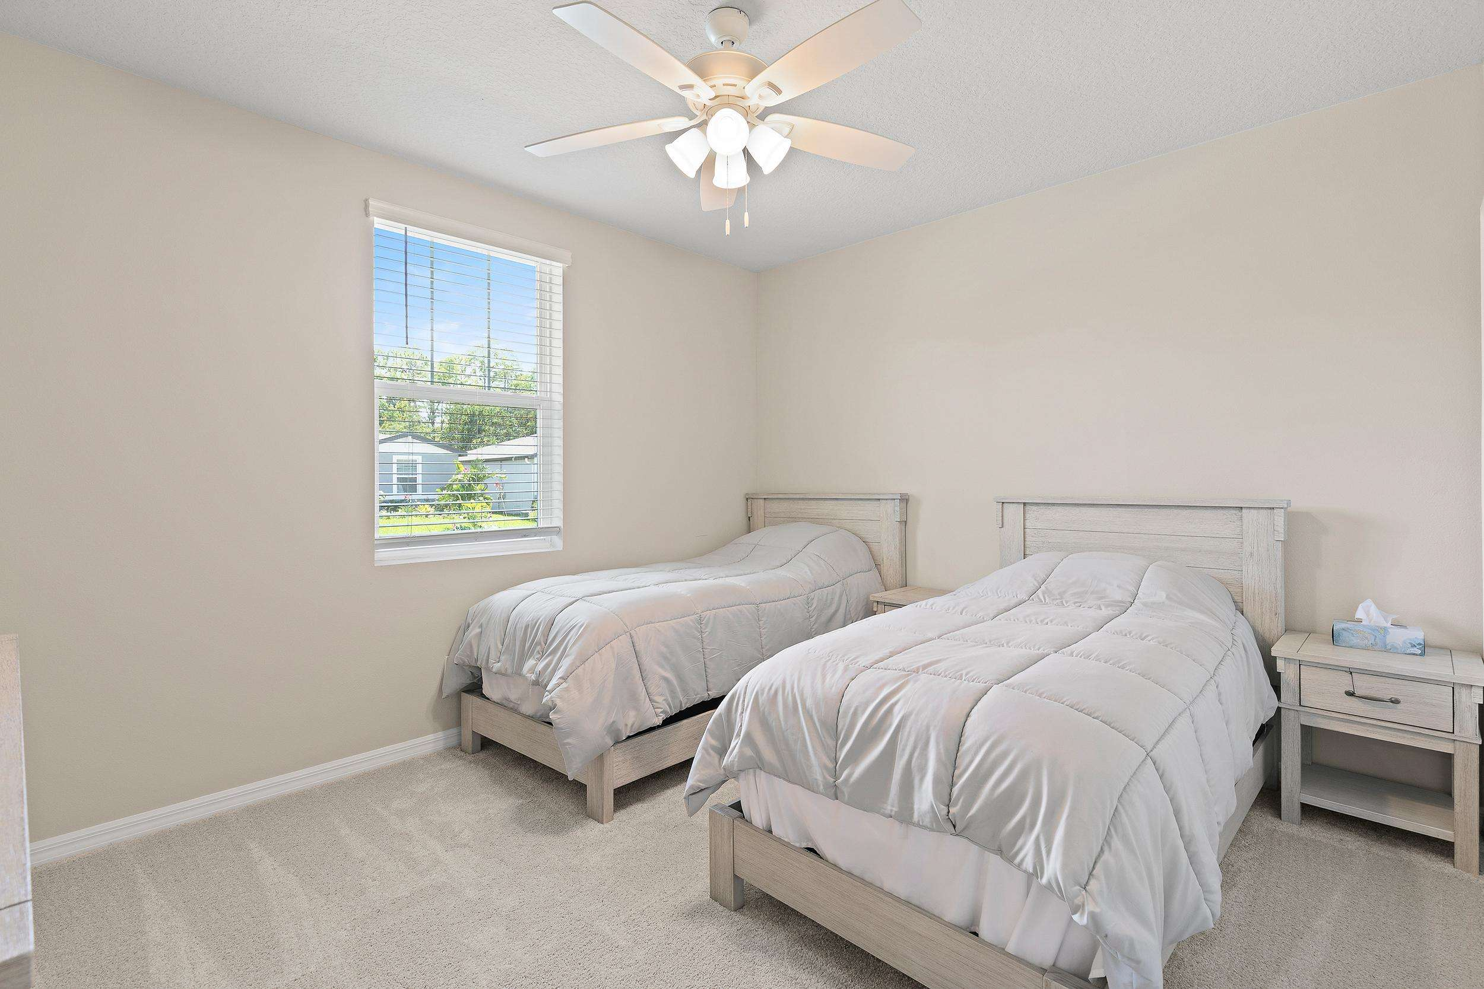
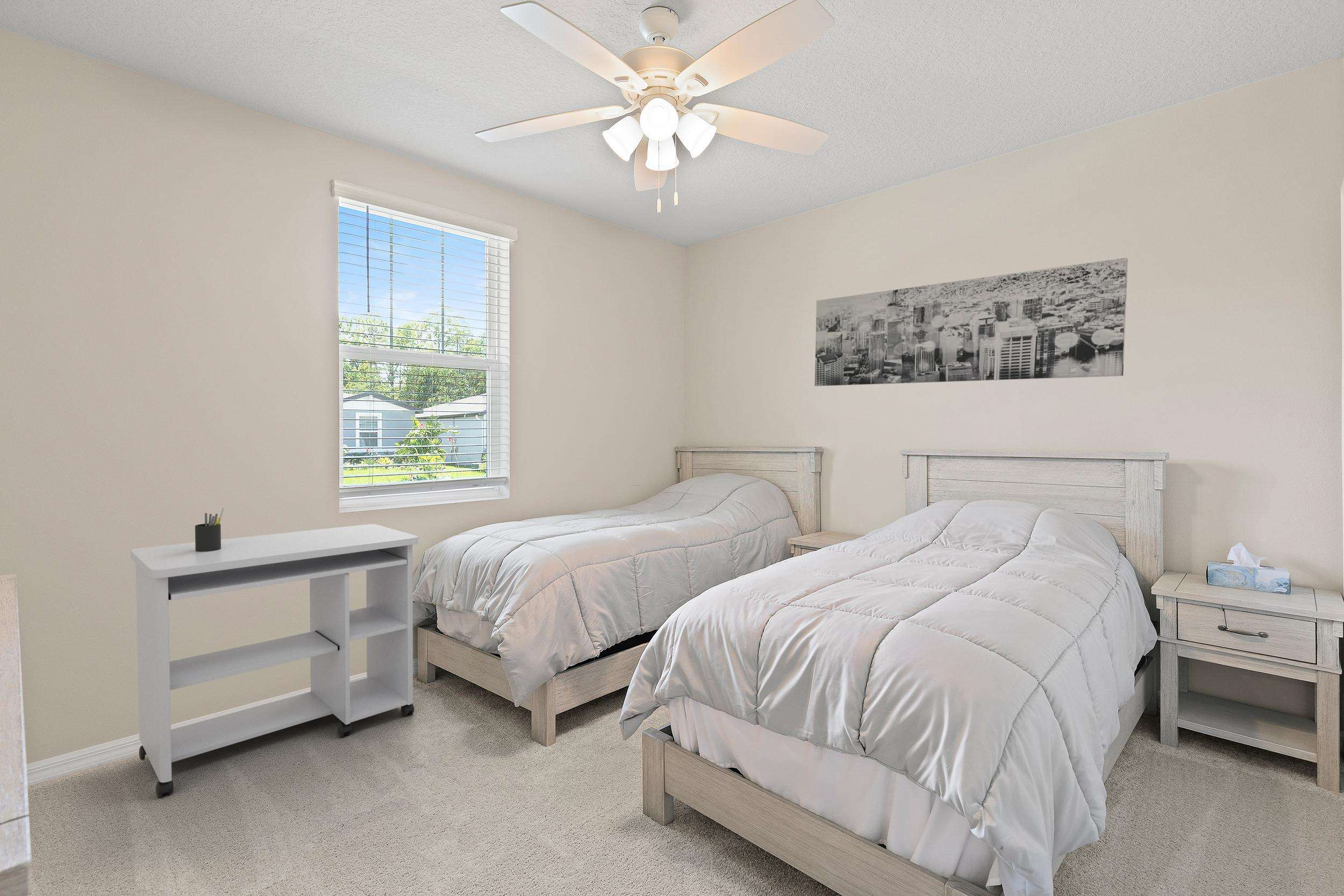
+ pen holder [195,507,225,552]
+ desk [130,524,419,798]
+ wall art [814,257,1128,387]
